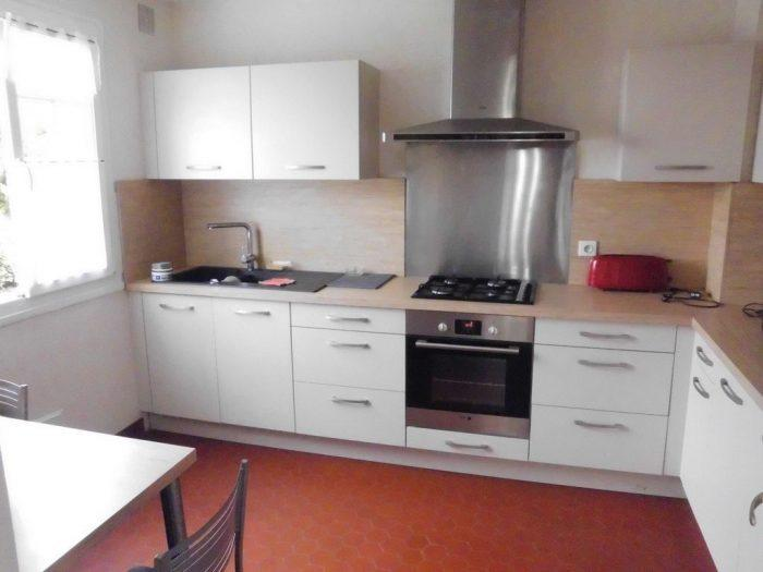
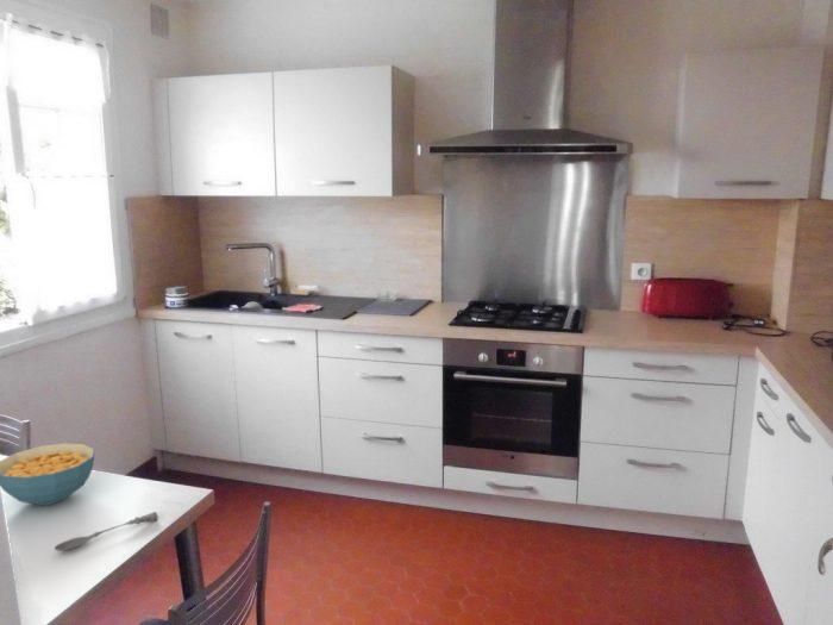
+ cereal bowl [0,442,96,506]
+ soupspoon [54,511,159,552]
